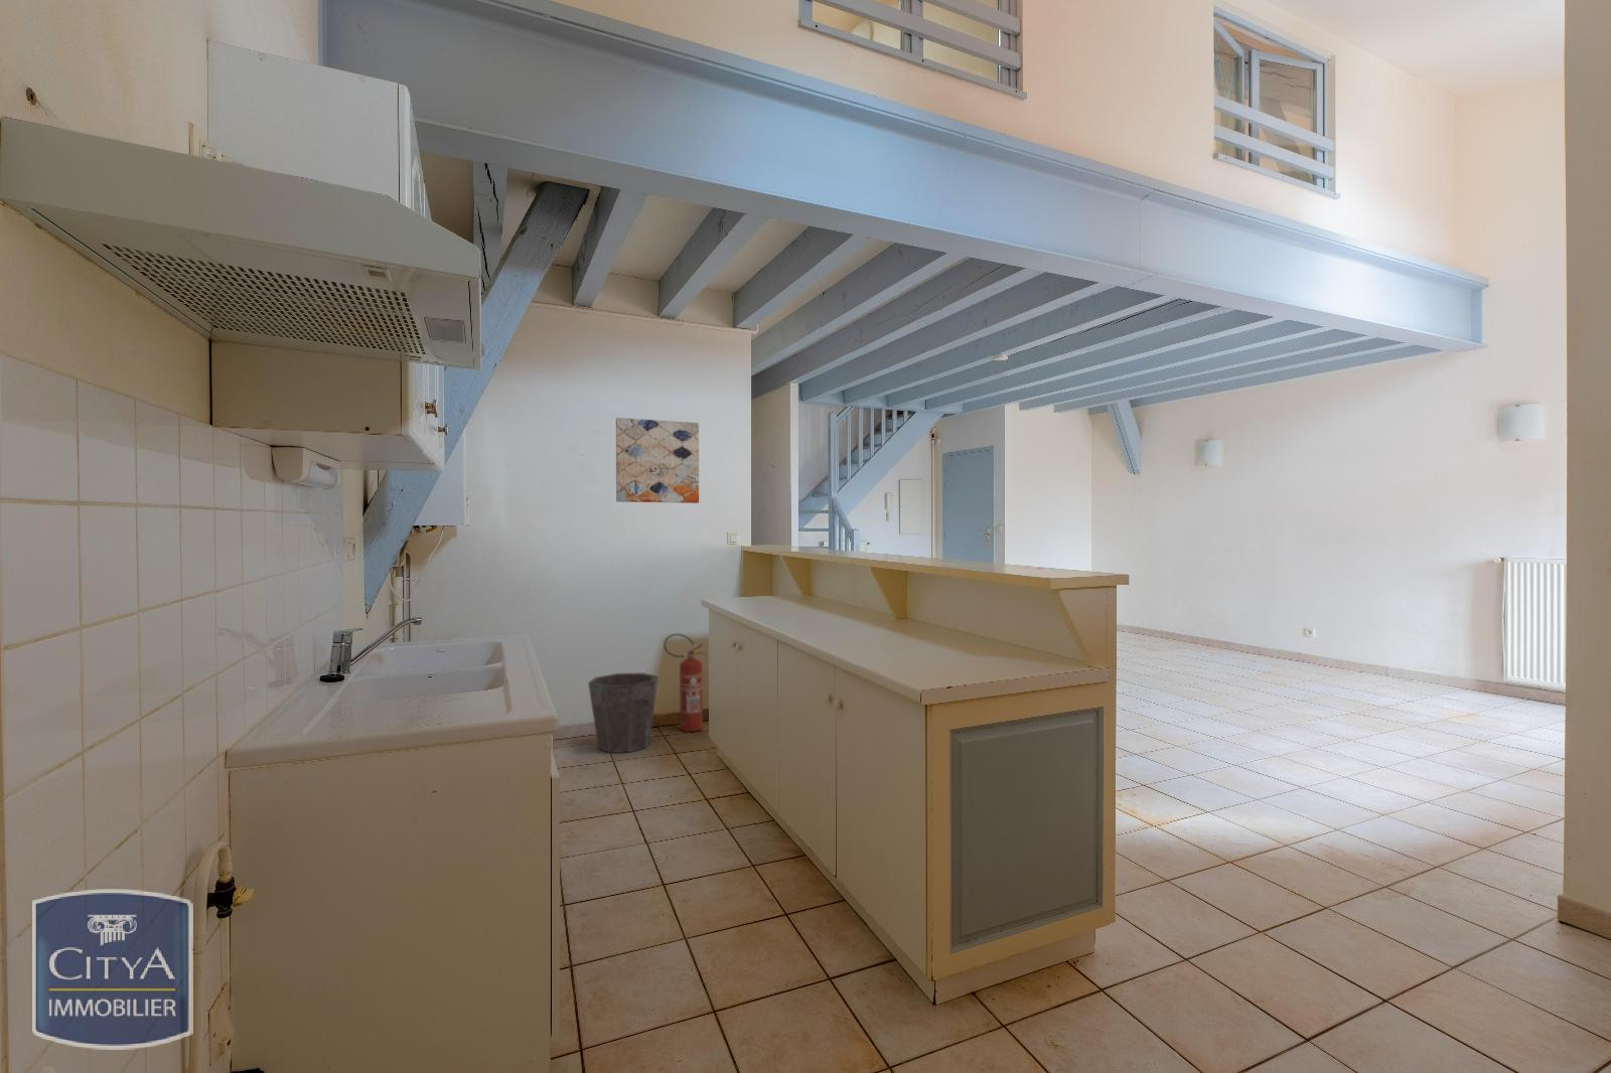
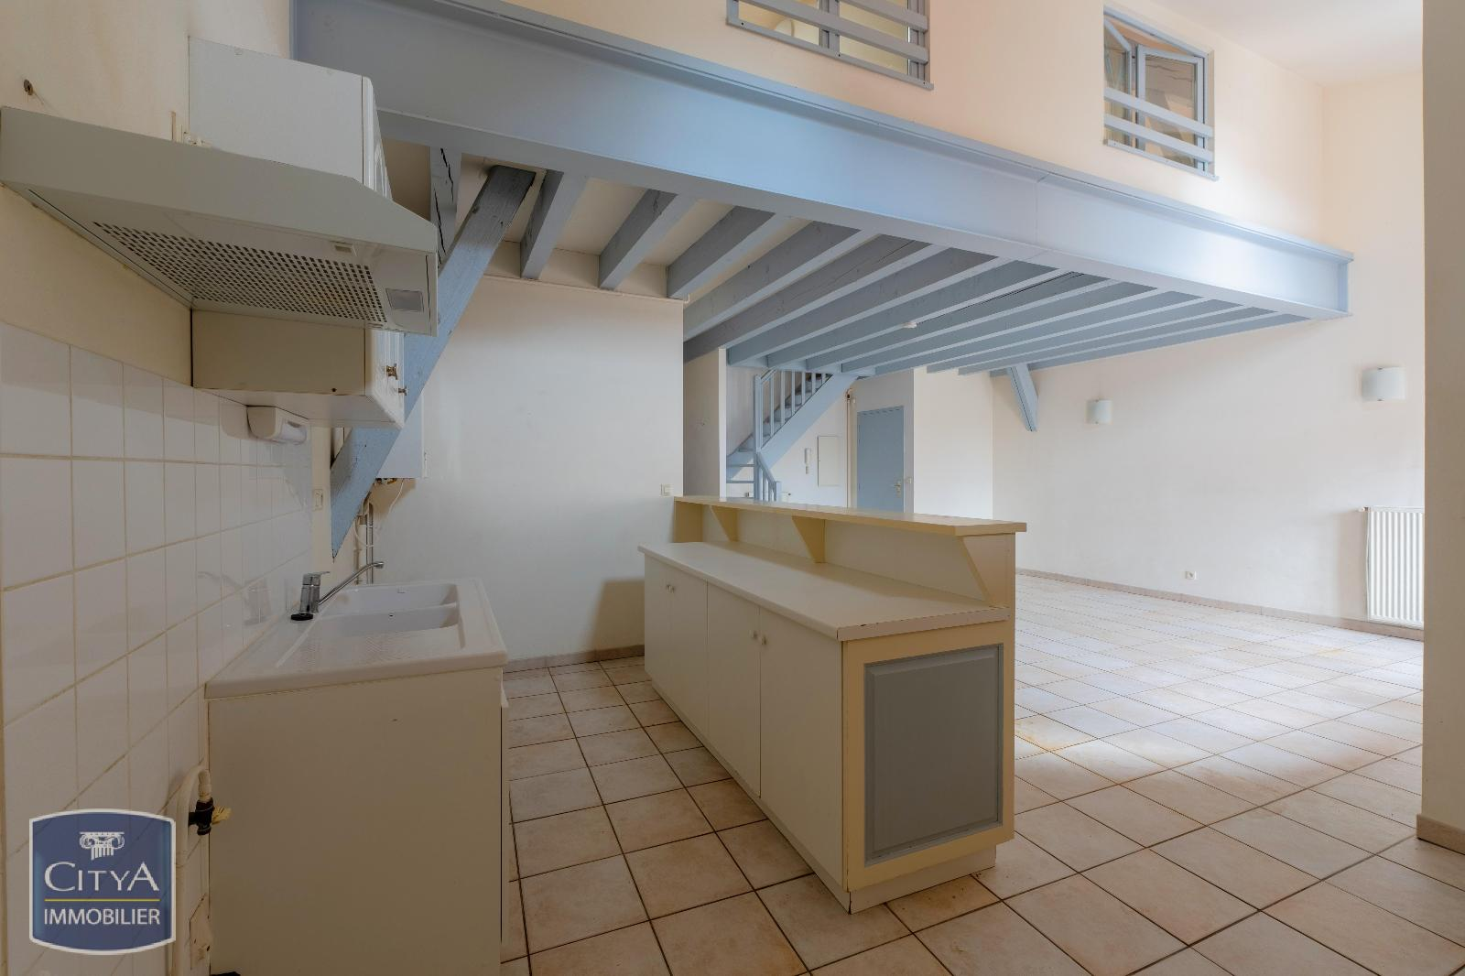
- waste bin [587,672,660,754]
- fire extinguisher [662,634,707,733]
- wall art [616,417,699,504]
